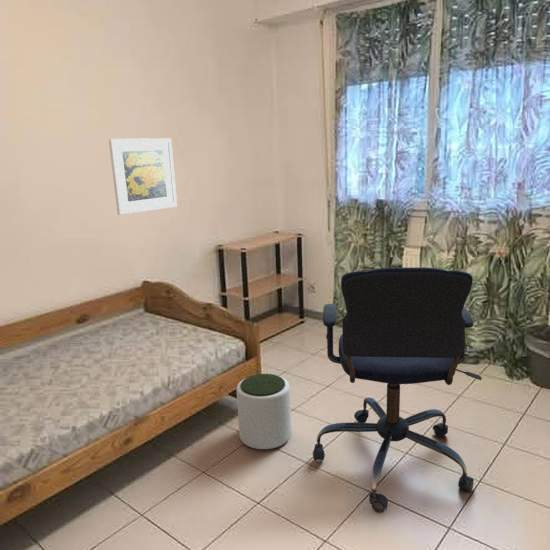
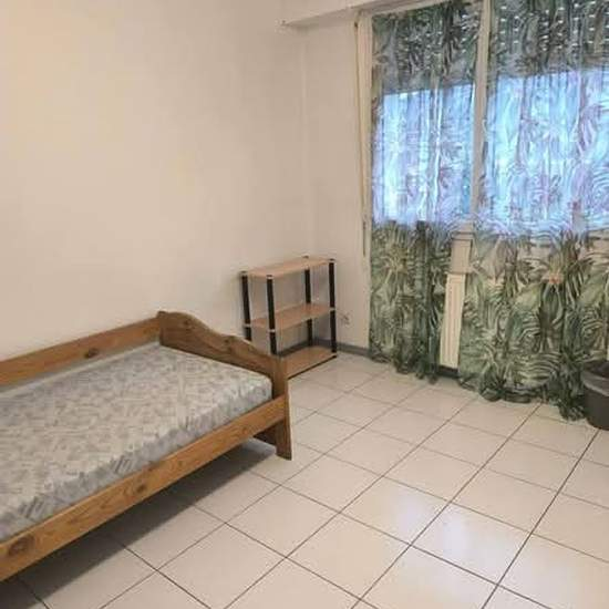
- office chair [312,266,483,514]
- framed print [108,137,178,216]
- plant pot [236,373,292,450]
